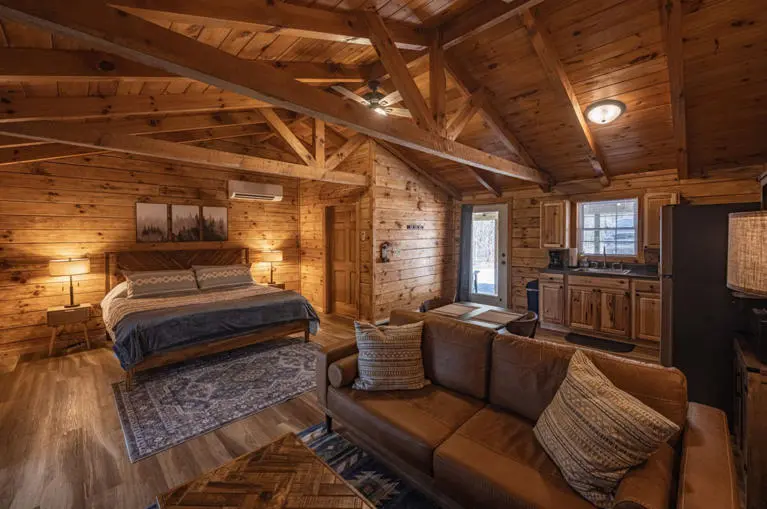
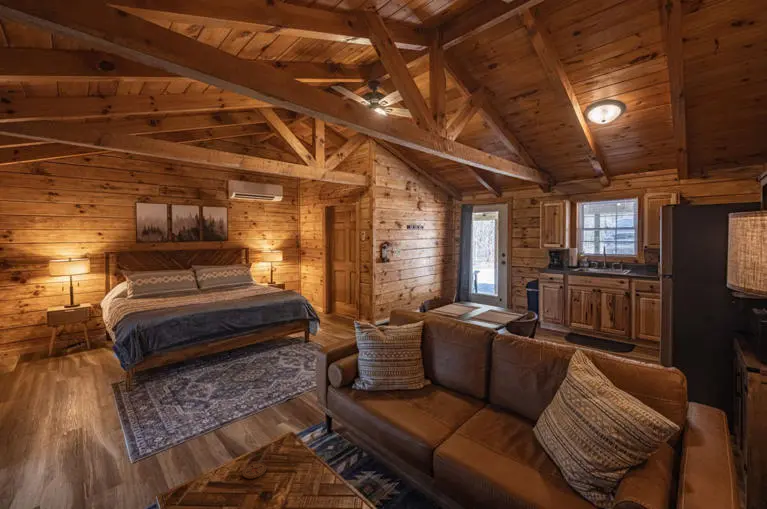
+ coaster [241,462,267,480]
